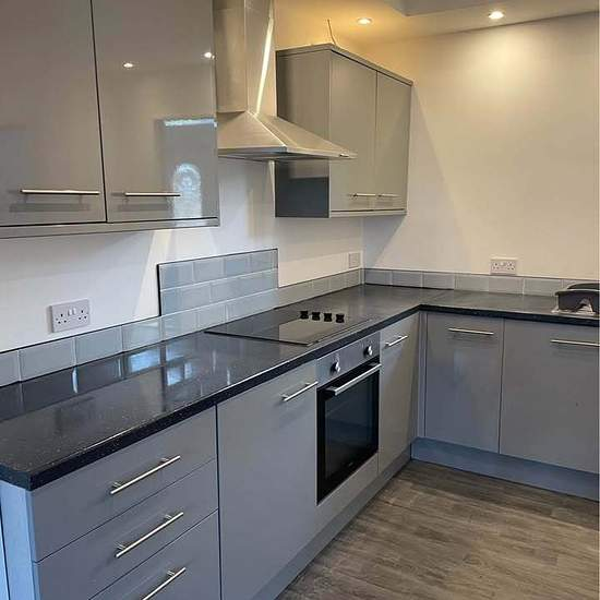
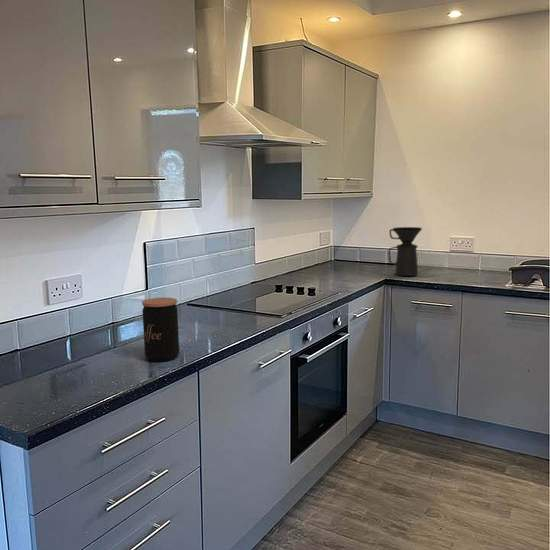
+ coffee jar [141,297,180,362]
+ coffee maker [388,226,423,277]
